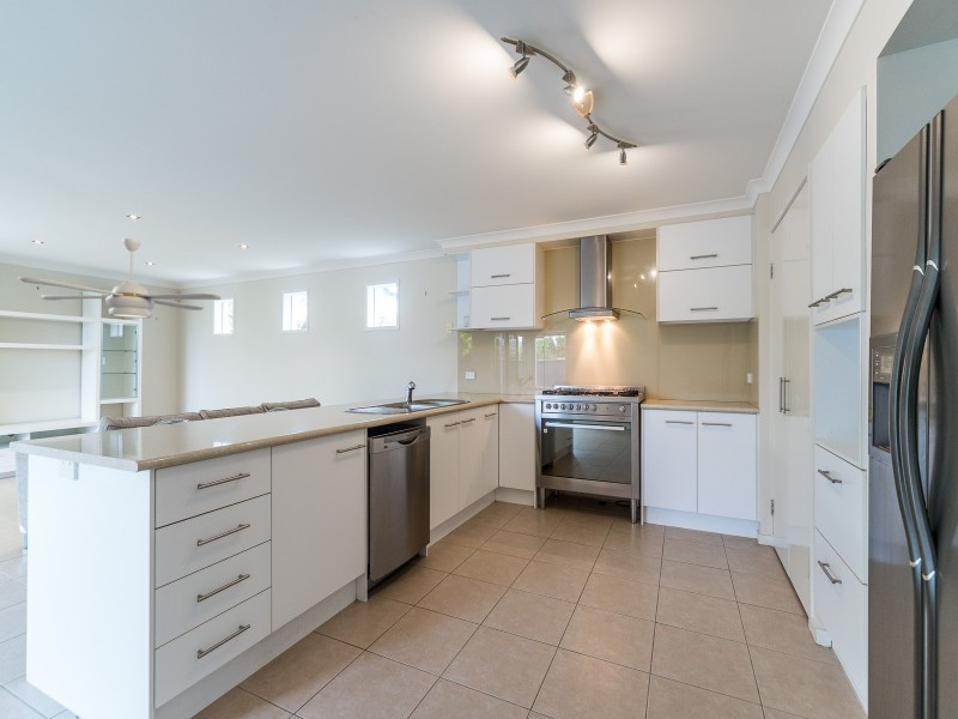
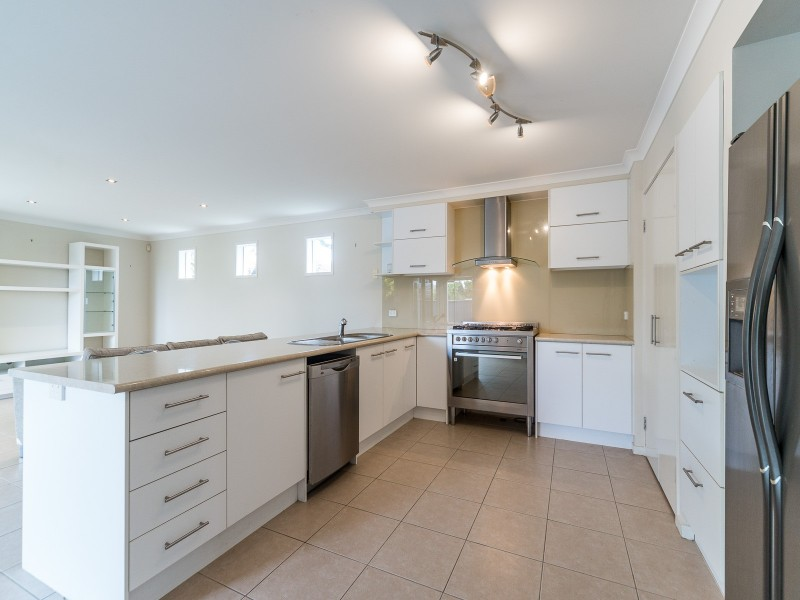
- ceiling fan [17,237,223,319]
